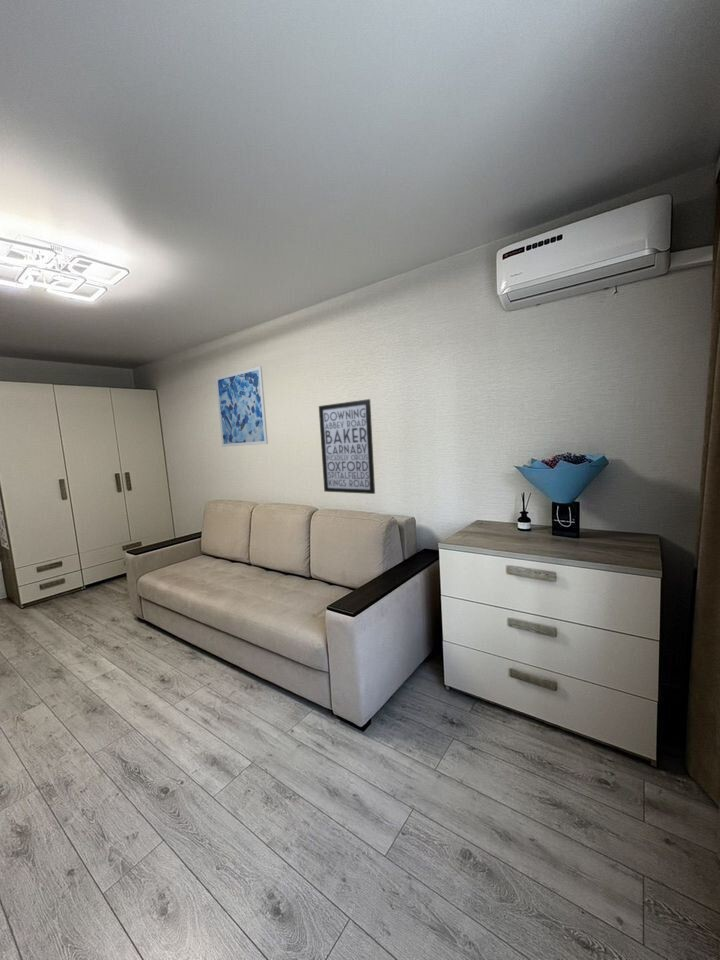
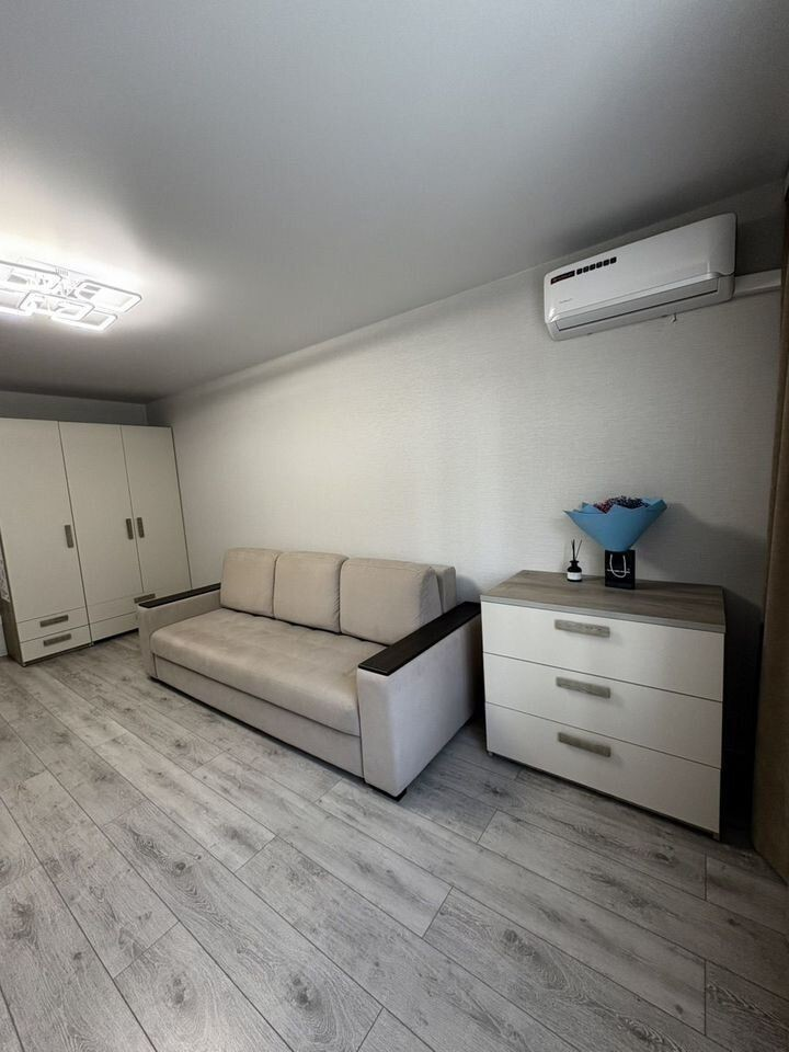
- wall art [215,365,269,448]
- wall art [318,398,376,495]
